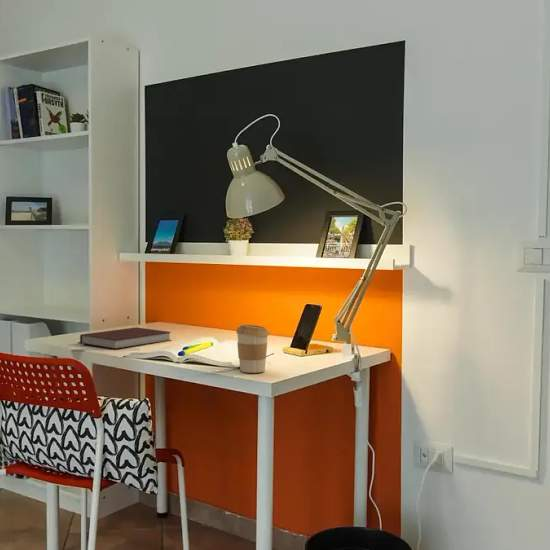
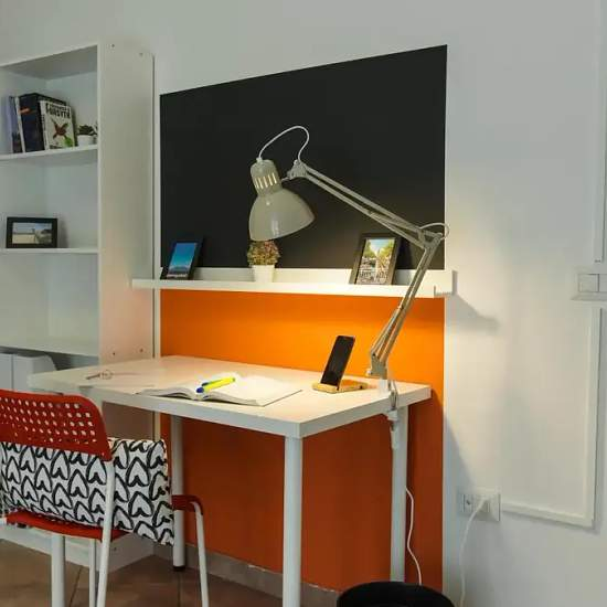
- notebook [79,326,172,350]
- coffee cup [235,323,270,374]
